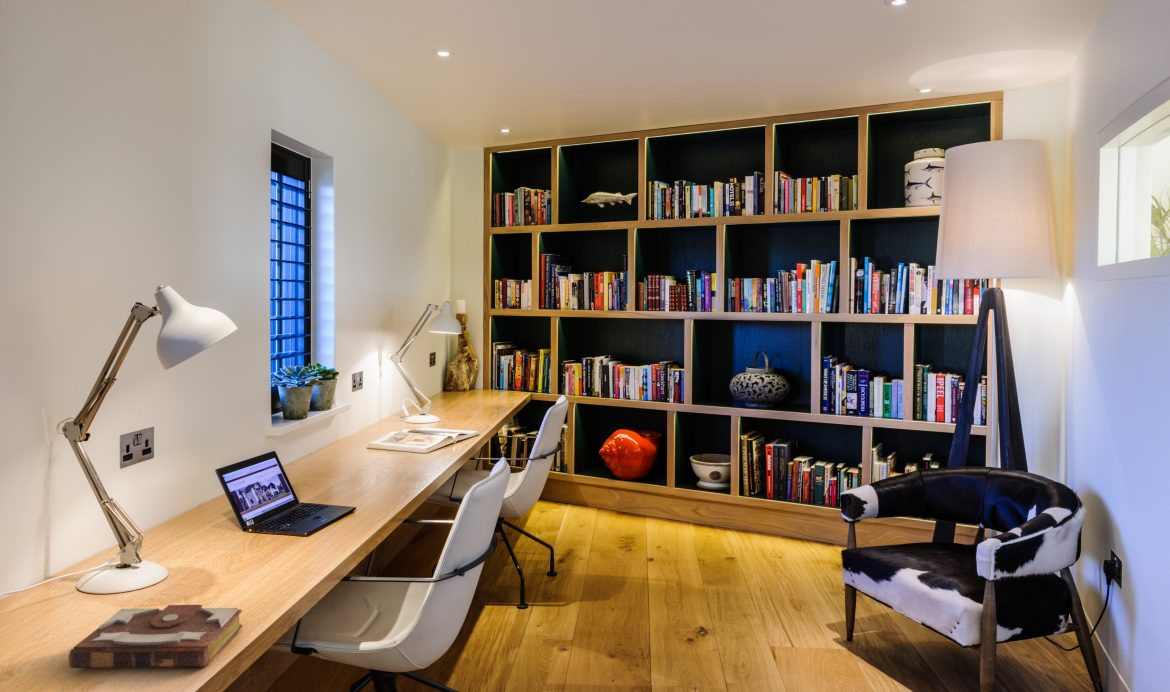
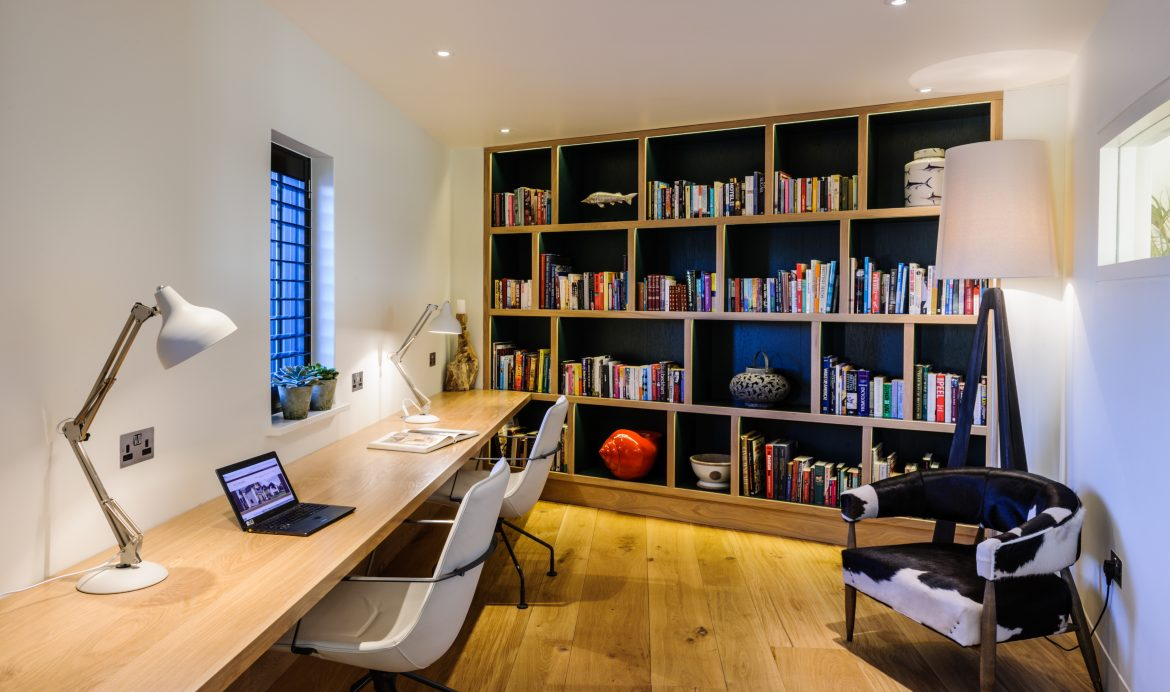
- book [68,604,243,669]
